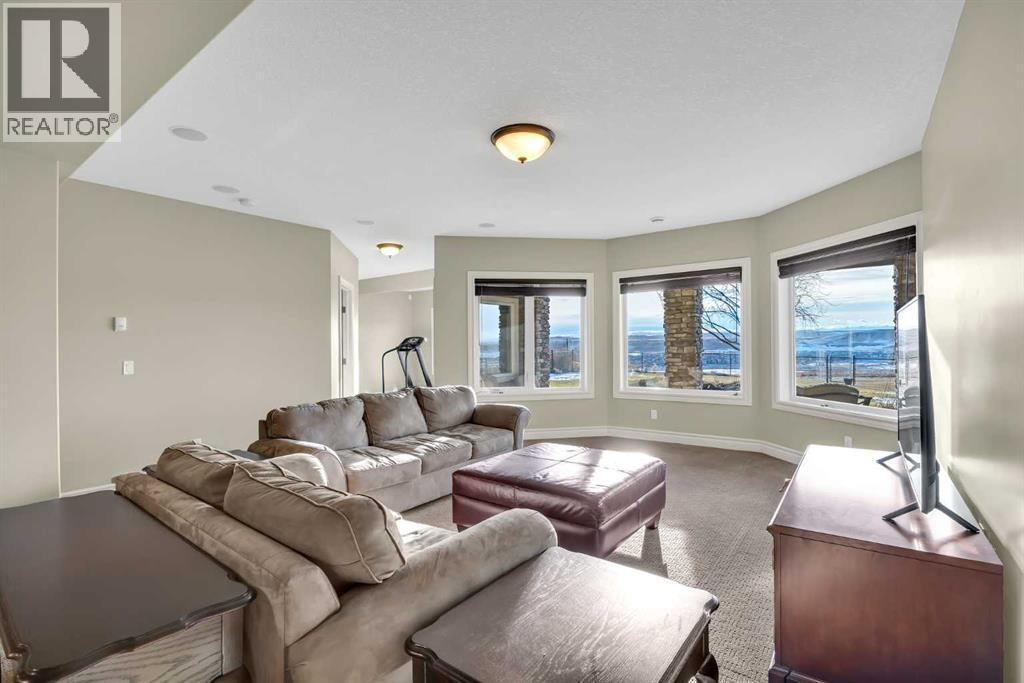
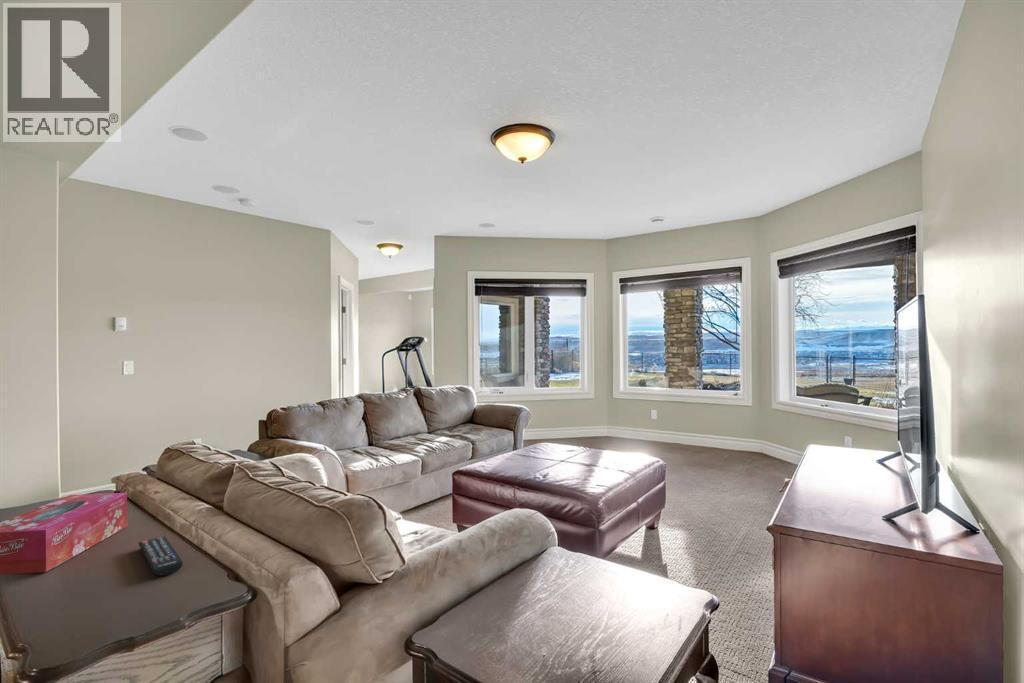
+ tissue box [0,492,128,576]
+ remote control [138,535,184,577]
